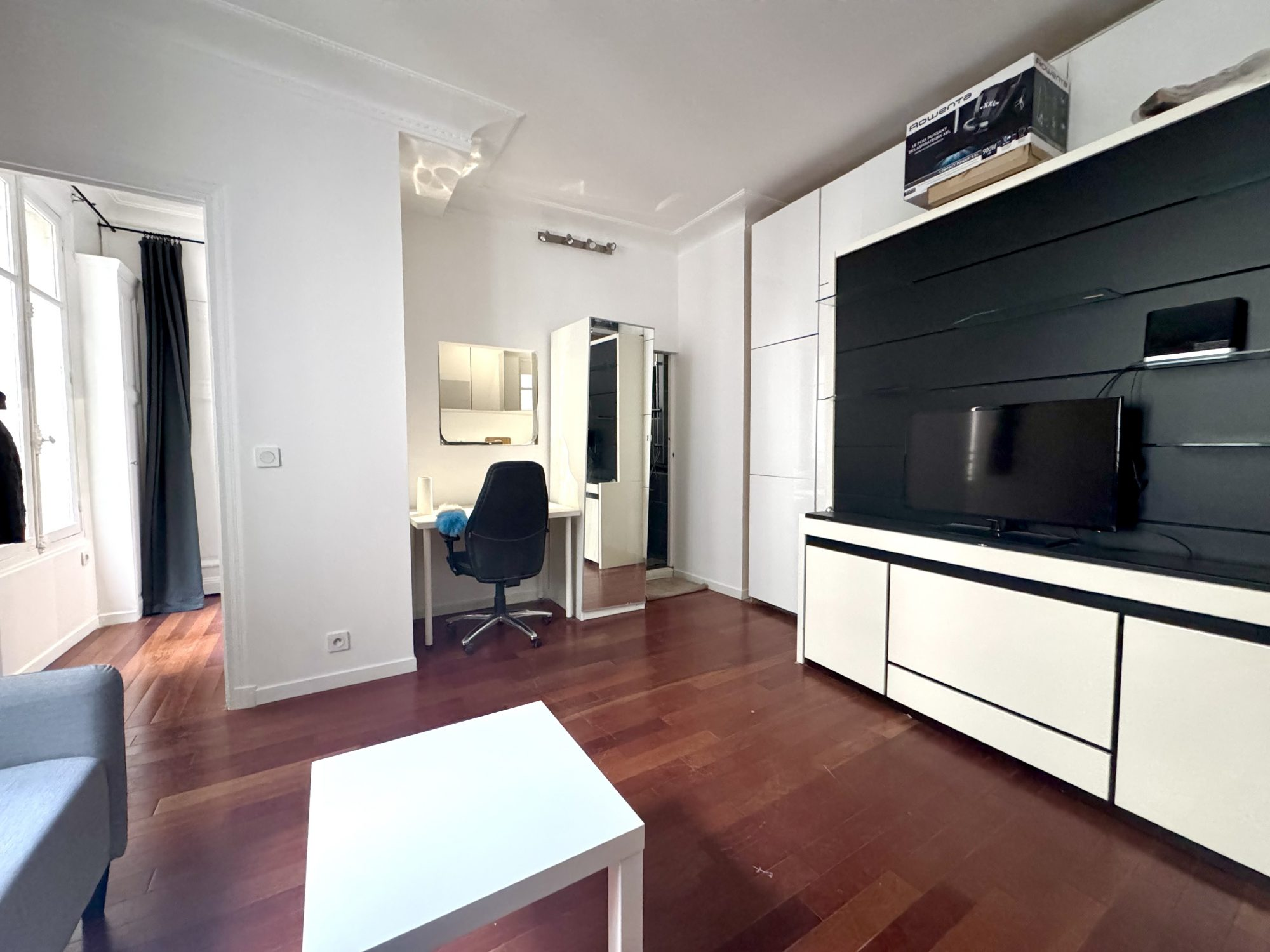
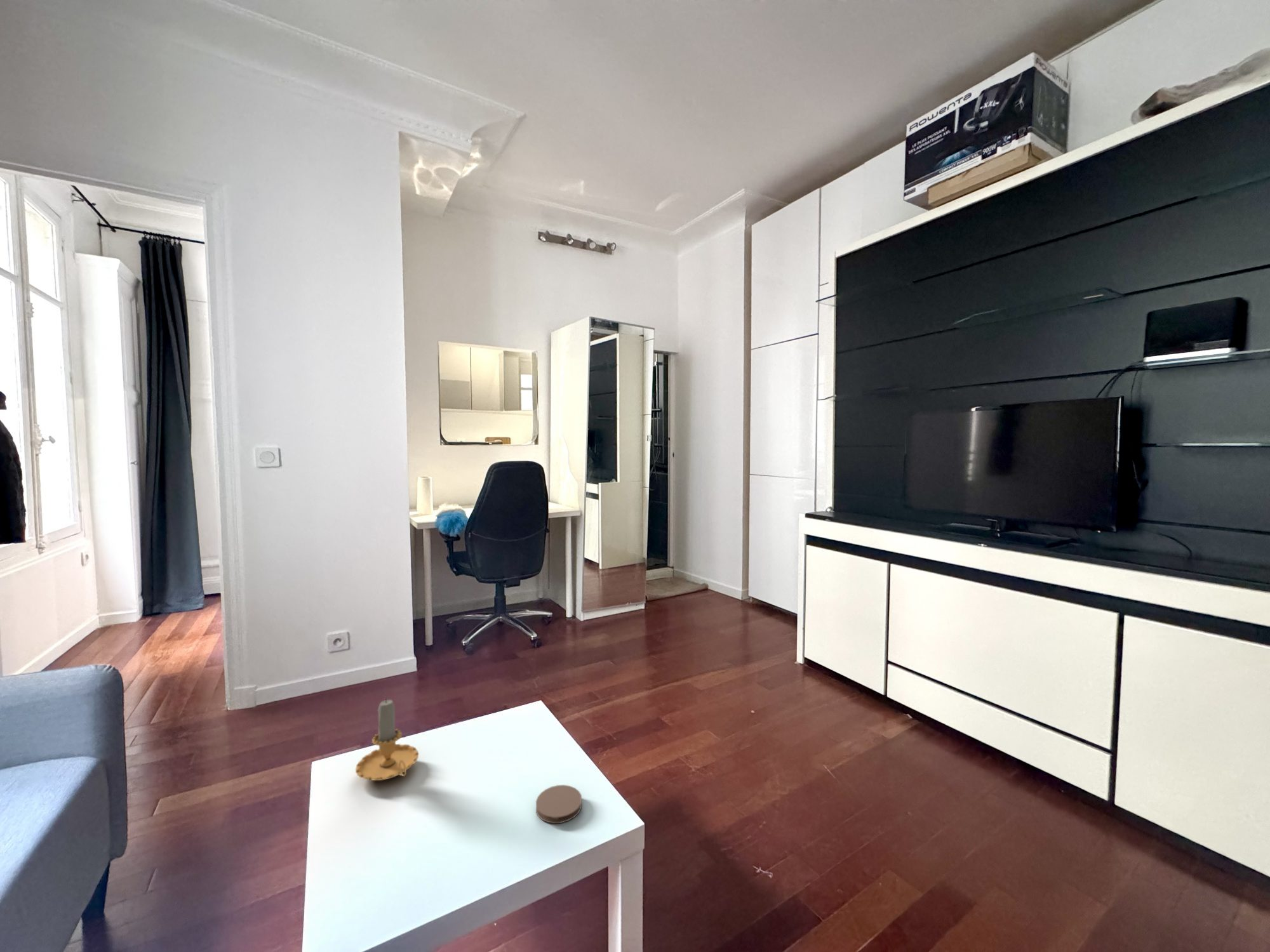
+ coaster [535,784,583,824]
+ candle [355,699,419,781]
